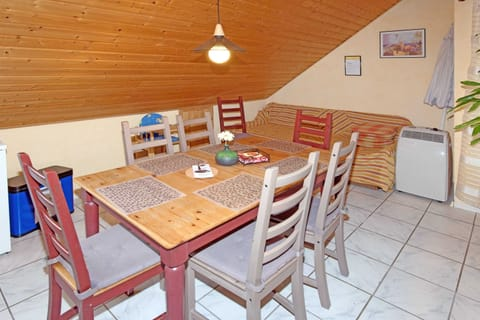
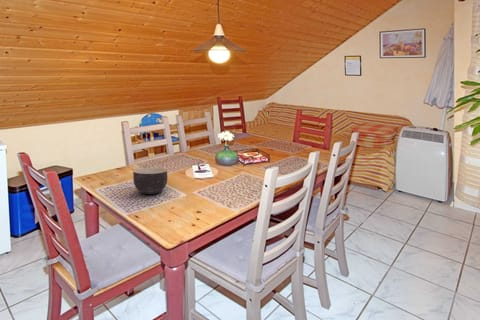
+ bowl [132,167,168,195]
